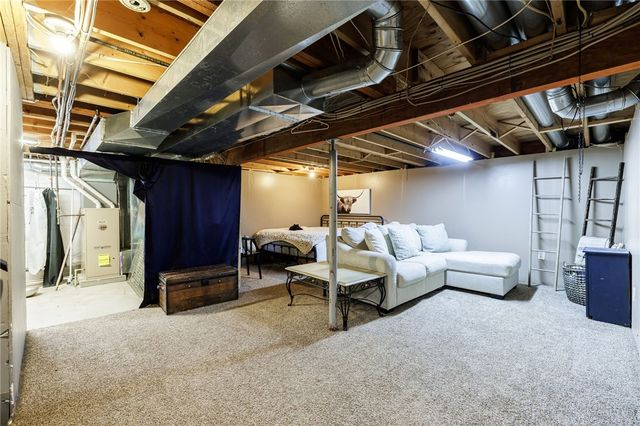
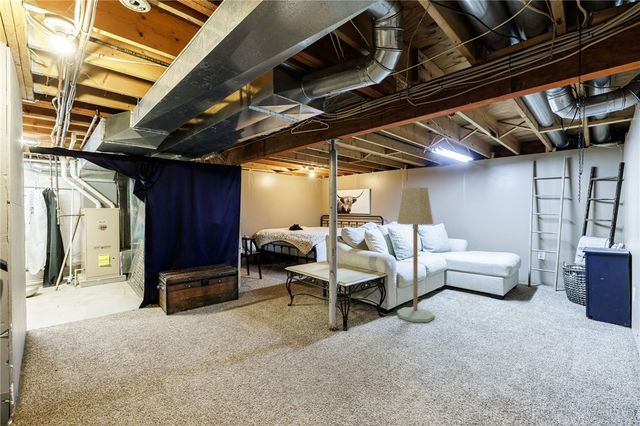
+ floor lamp [396,186,436,323]
